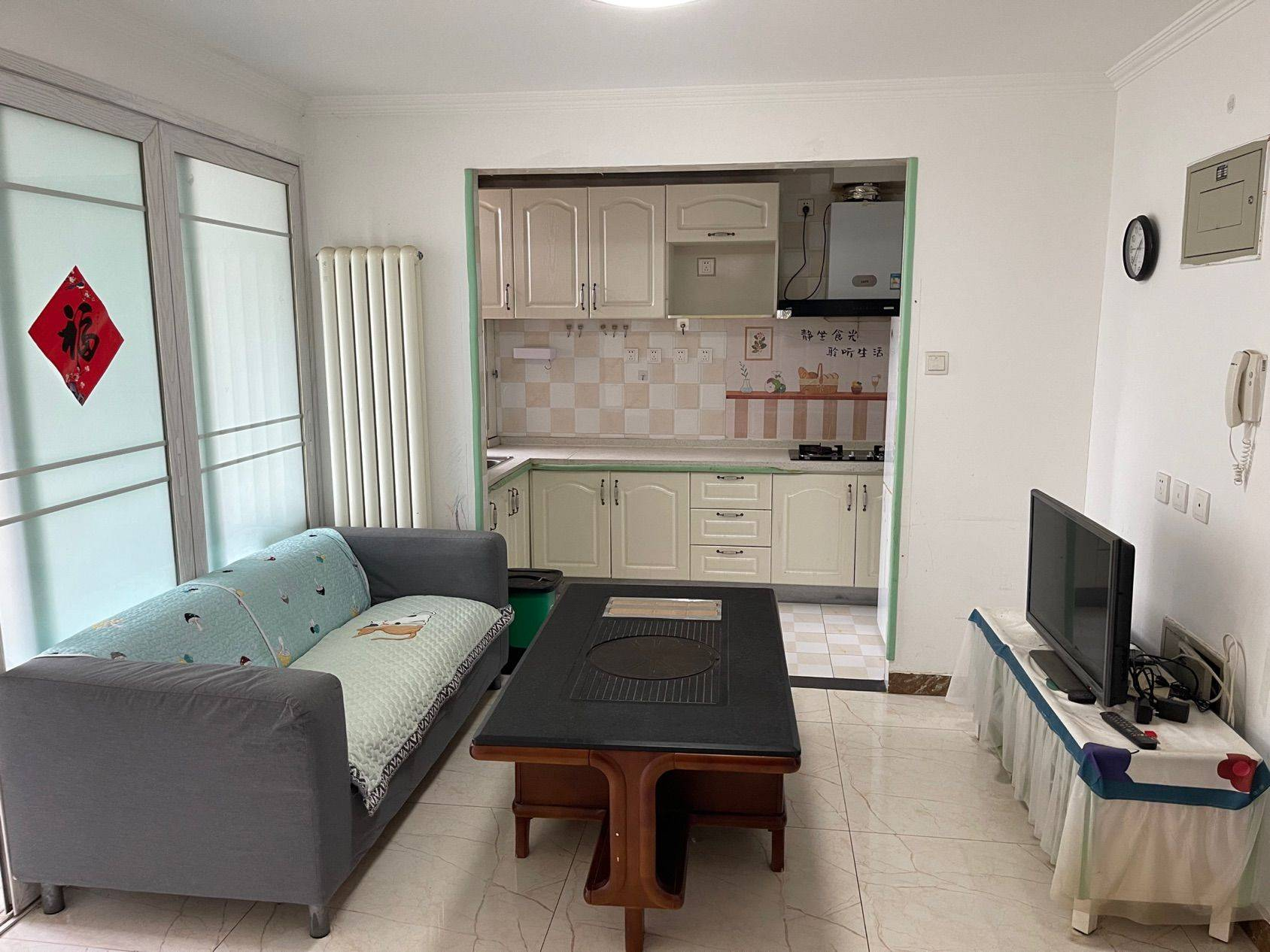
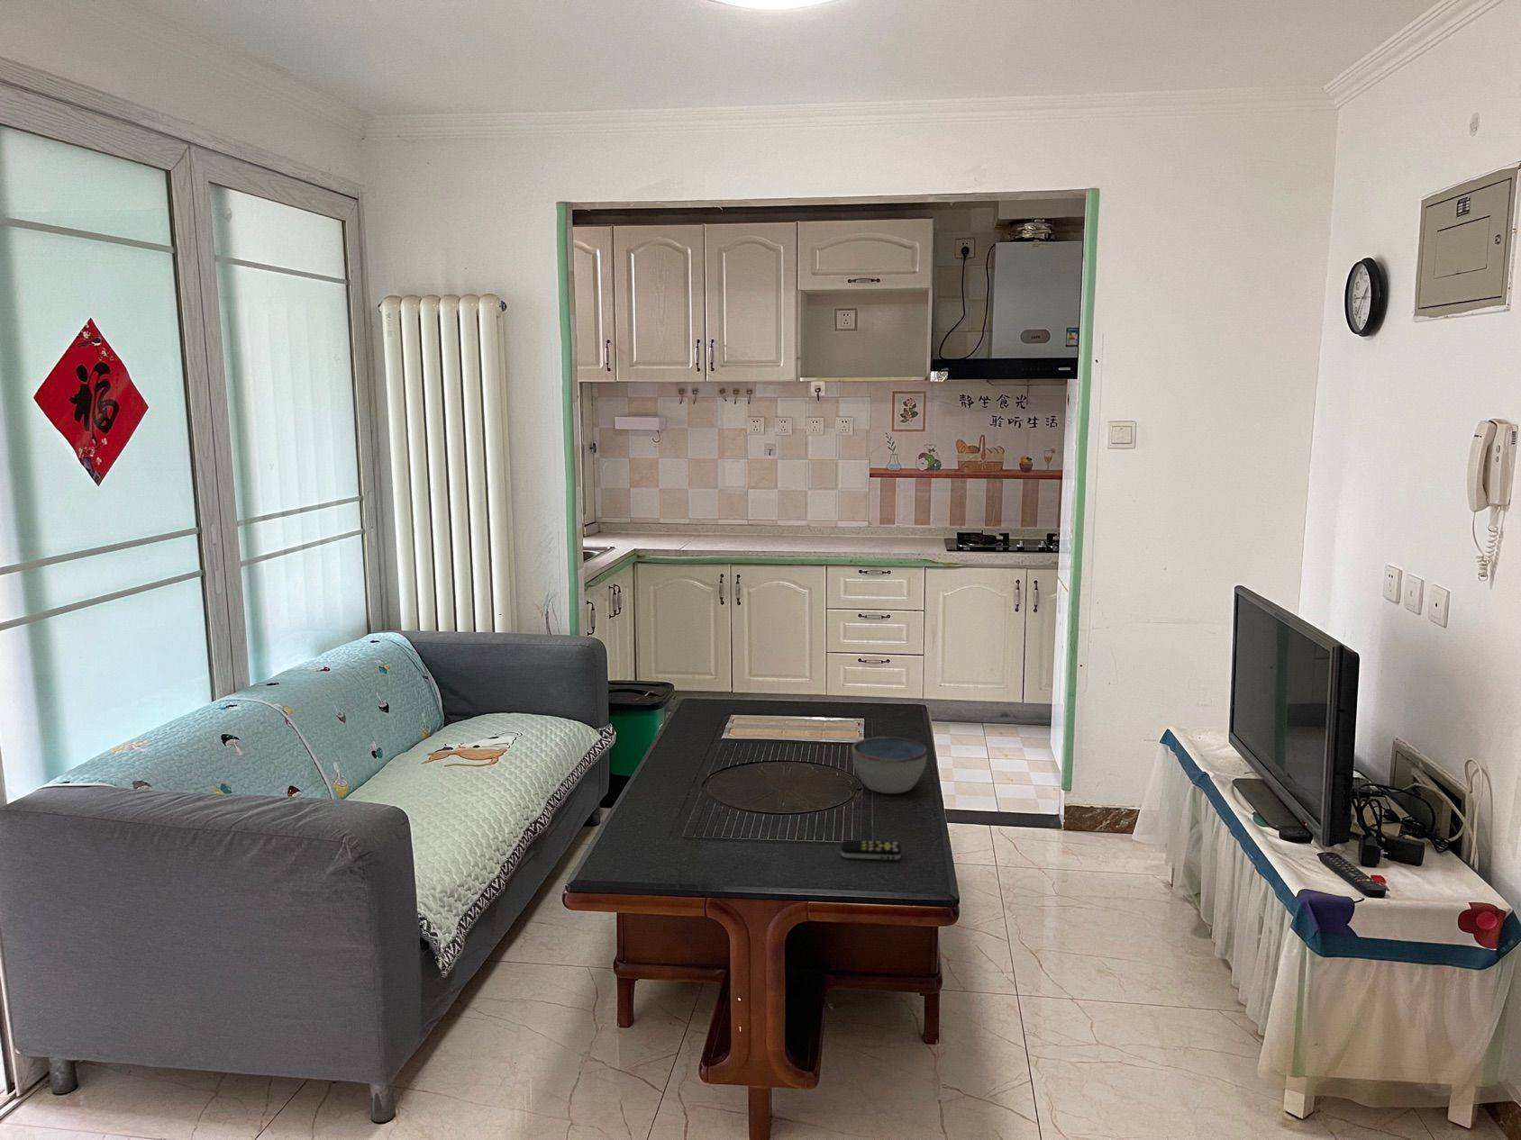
+ remote control [840,839,902,861]
+ bowl [850,735,929,794]
